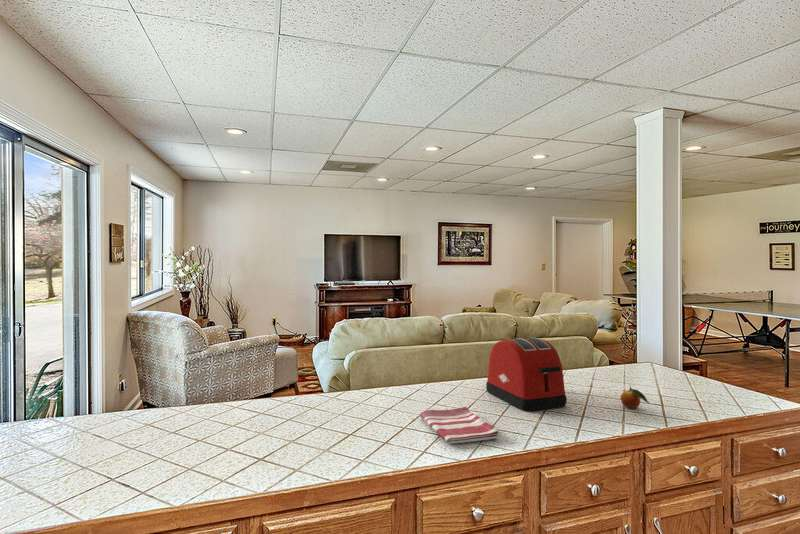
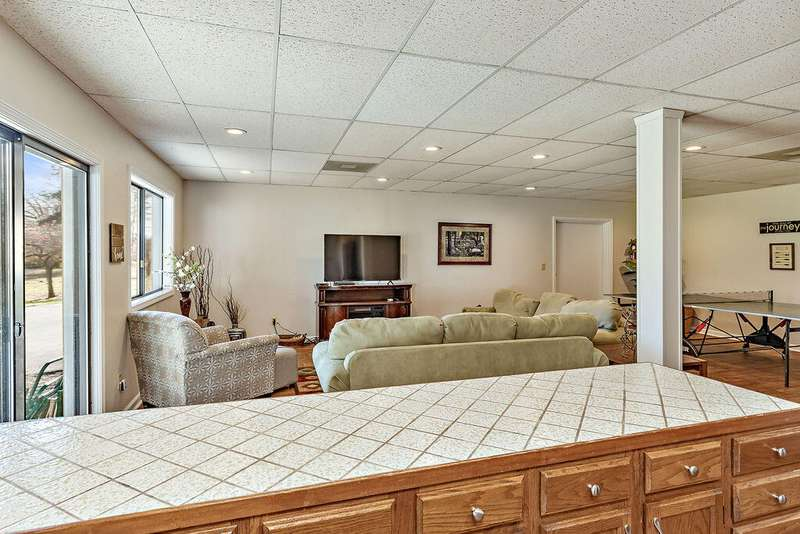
- fruit [620,383,650,410]
- dish towel [419,406,500,445]
- toaster [485,337,568,412]
